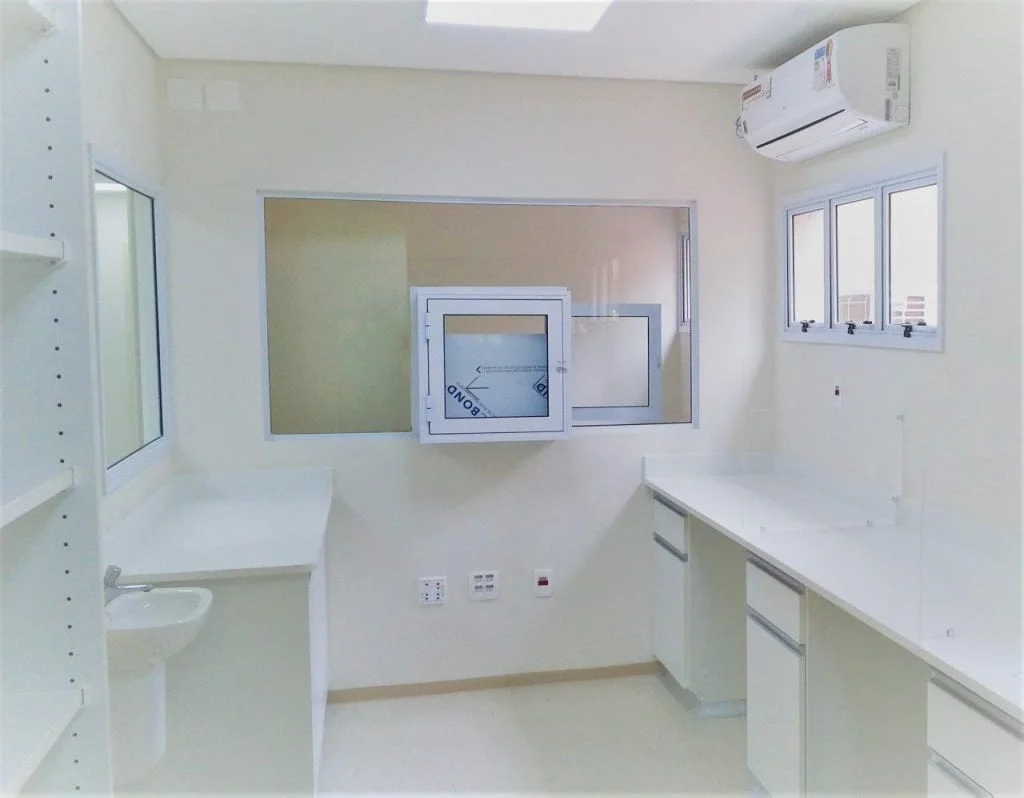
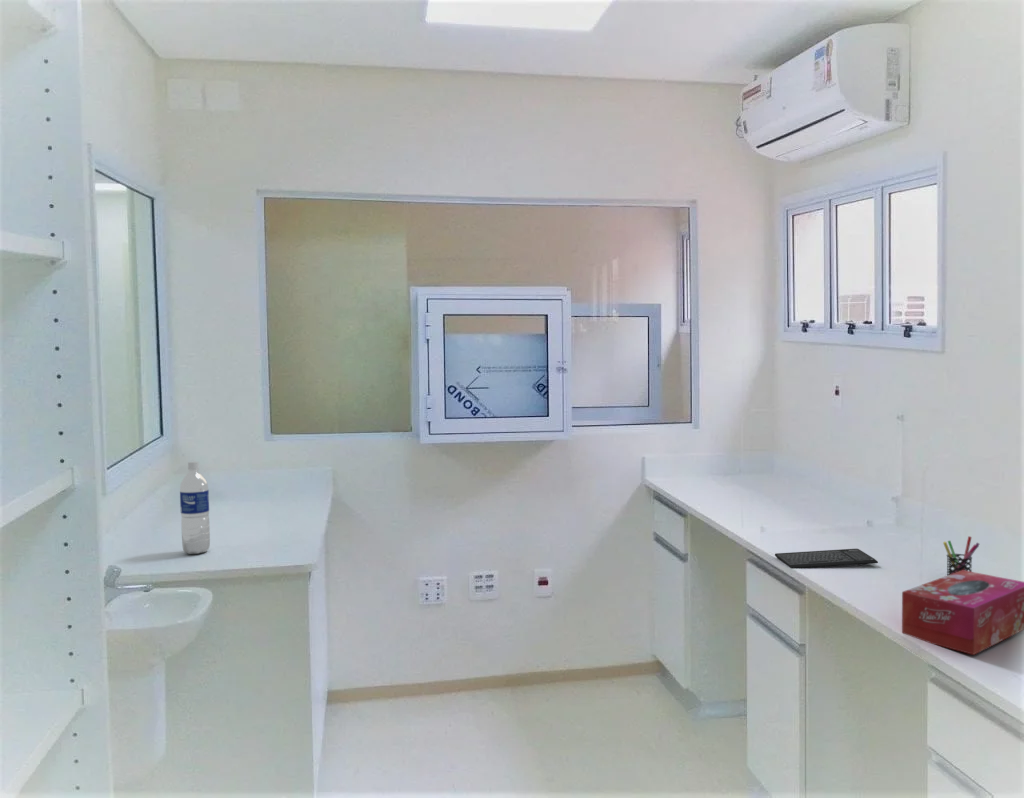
+ water bottle [179,460,211,555]
+ pen holder [942,535,980,576]
+ keyboard [774,548,879,570]
+ tissue box [901,570,1024,656]
